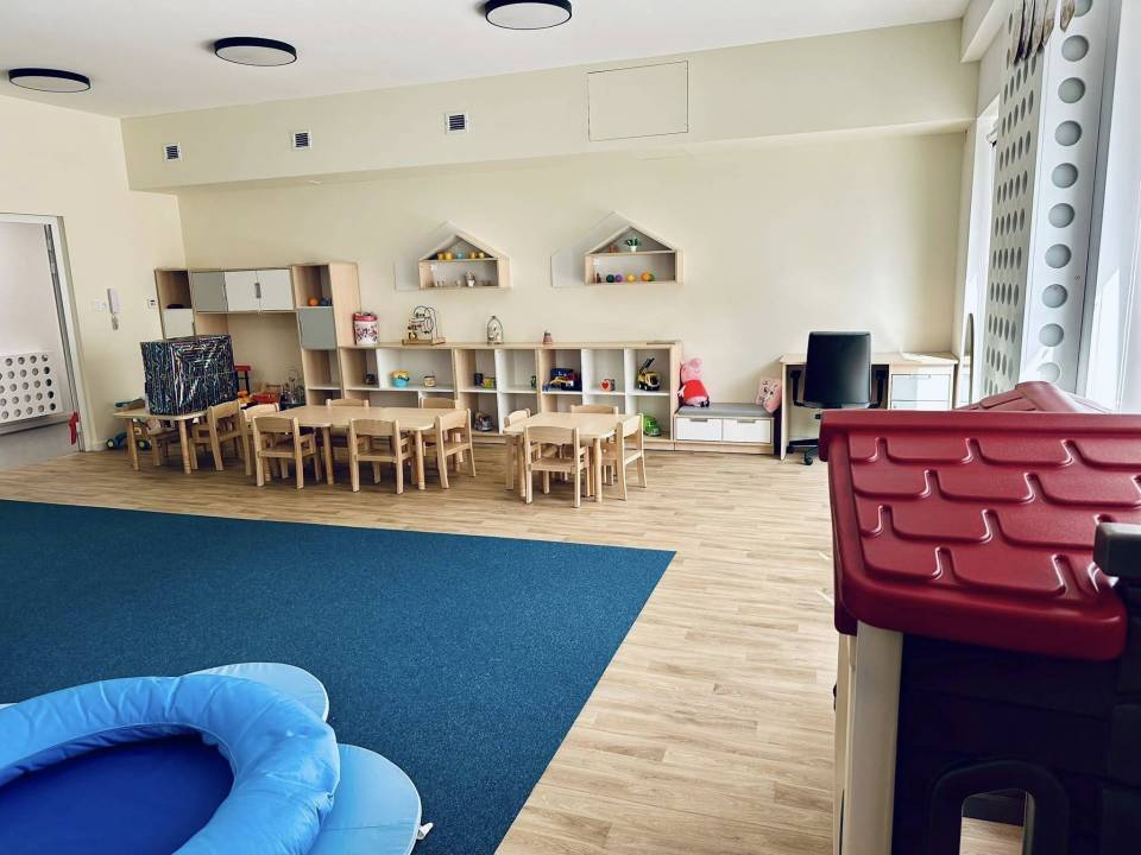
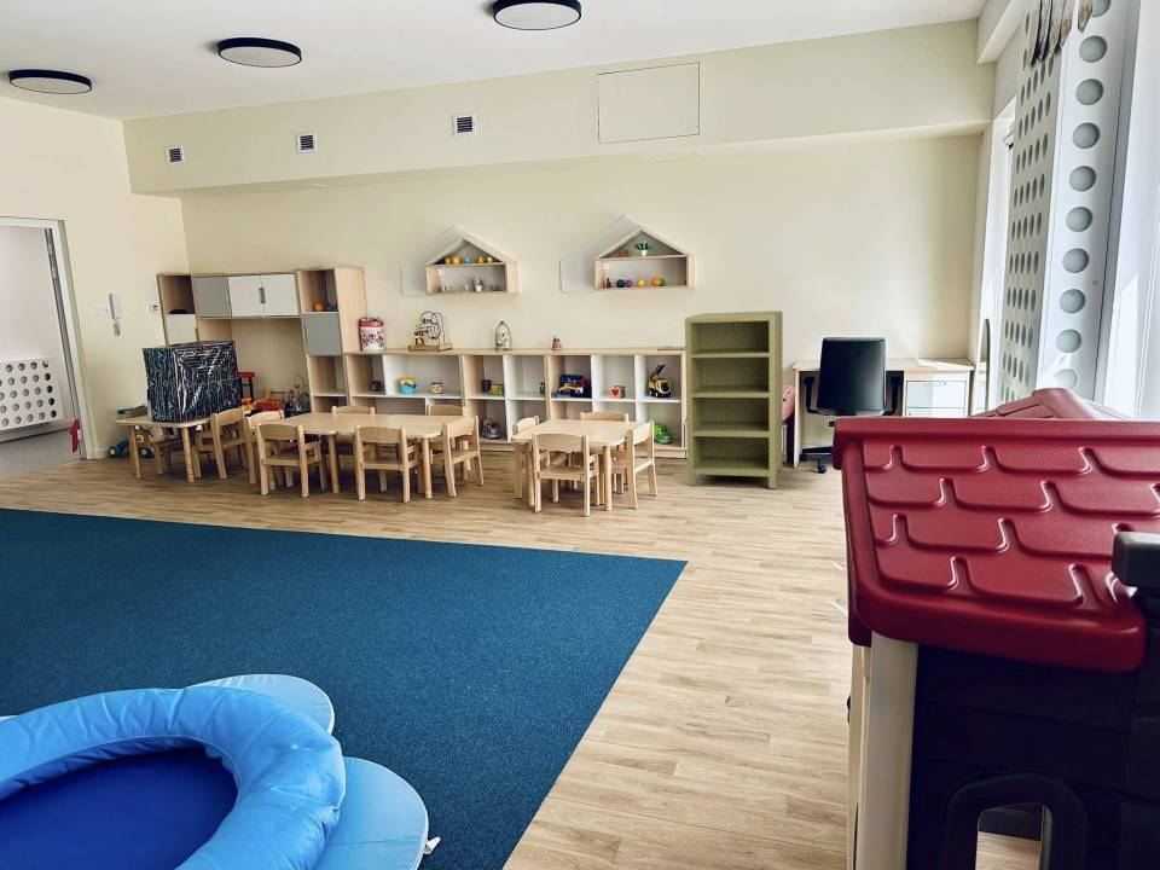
+ bookcase [684,309,784,489]
